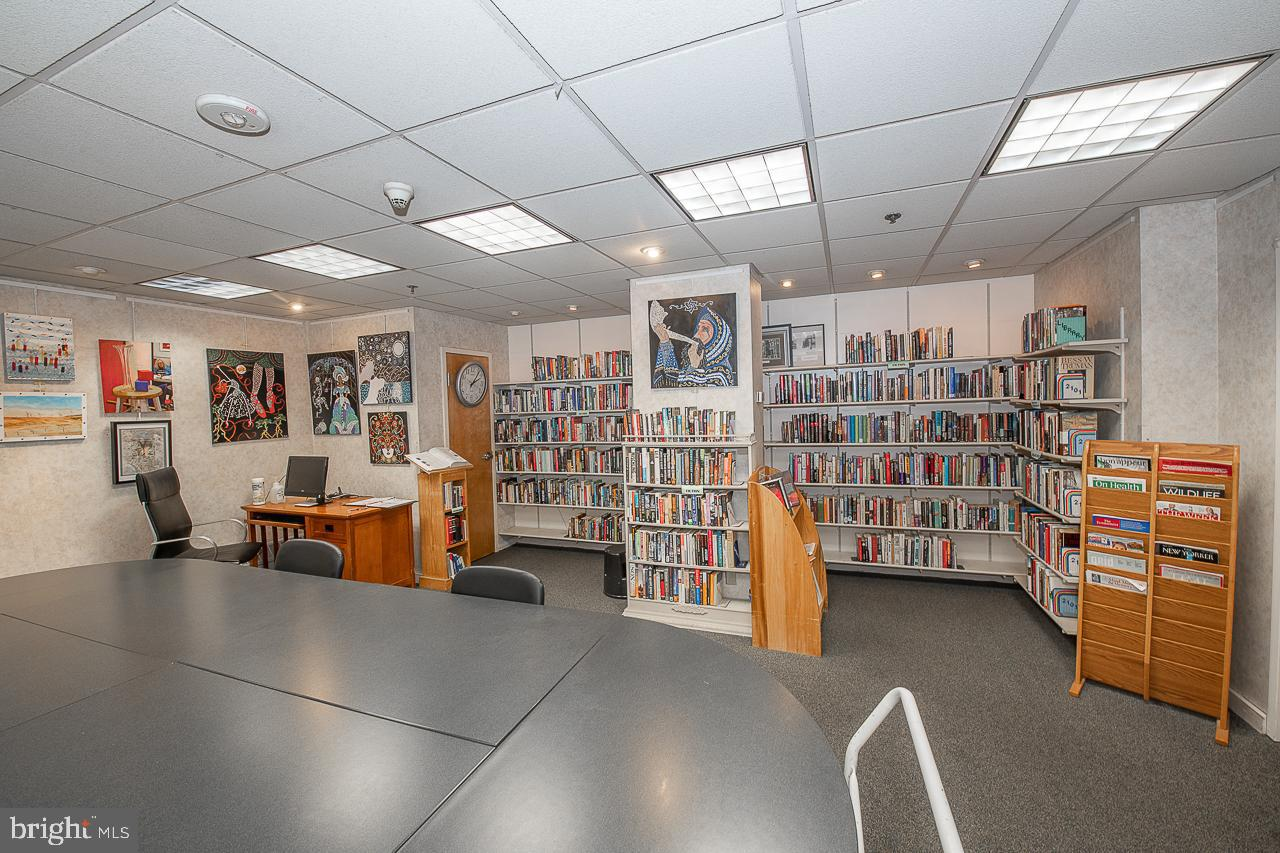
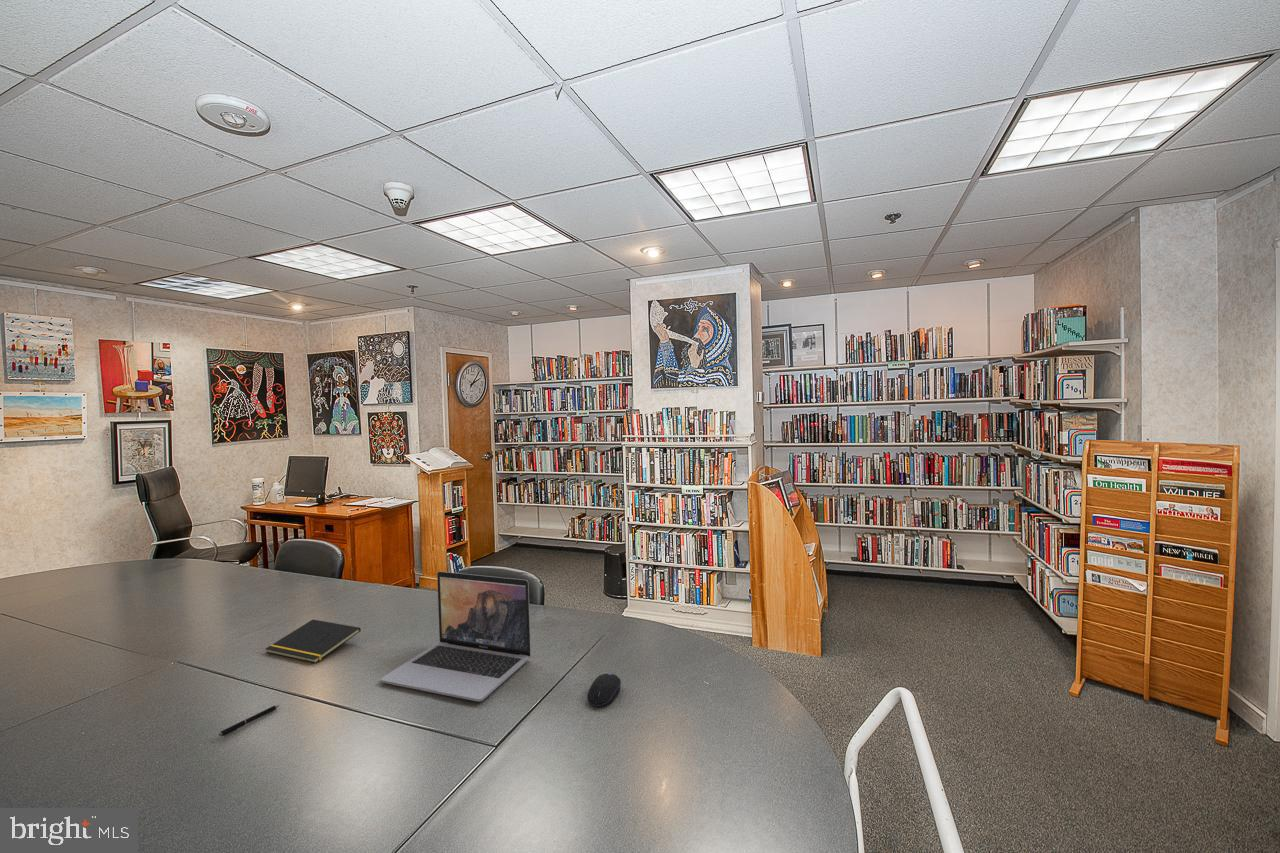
+ pen [218,704,281,737]
+ notepad [265,619,362,664]
+ computer mouse [586,672,622,708]
+ laptop [380,570,532,703]
